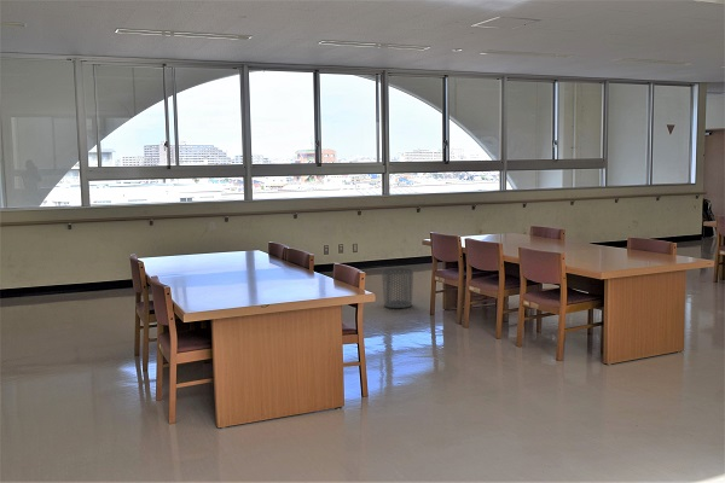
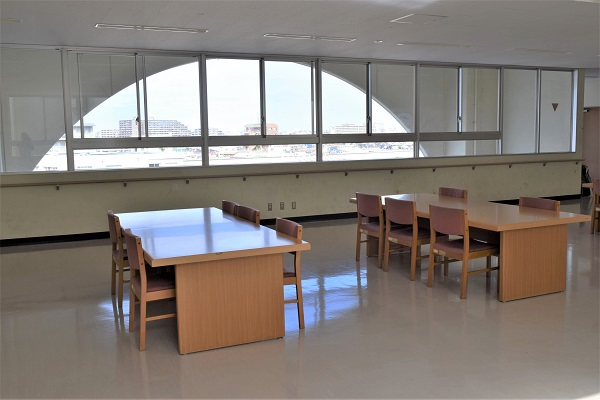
- waste bin [381,267,414,309]
